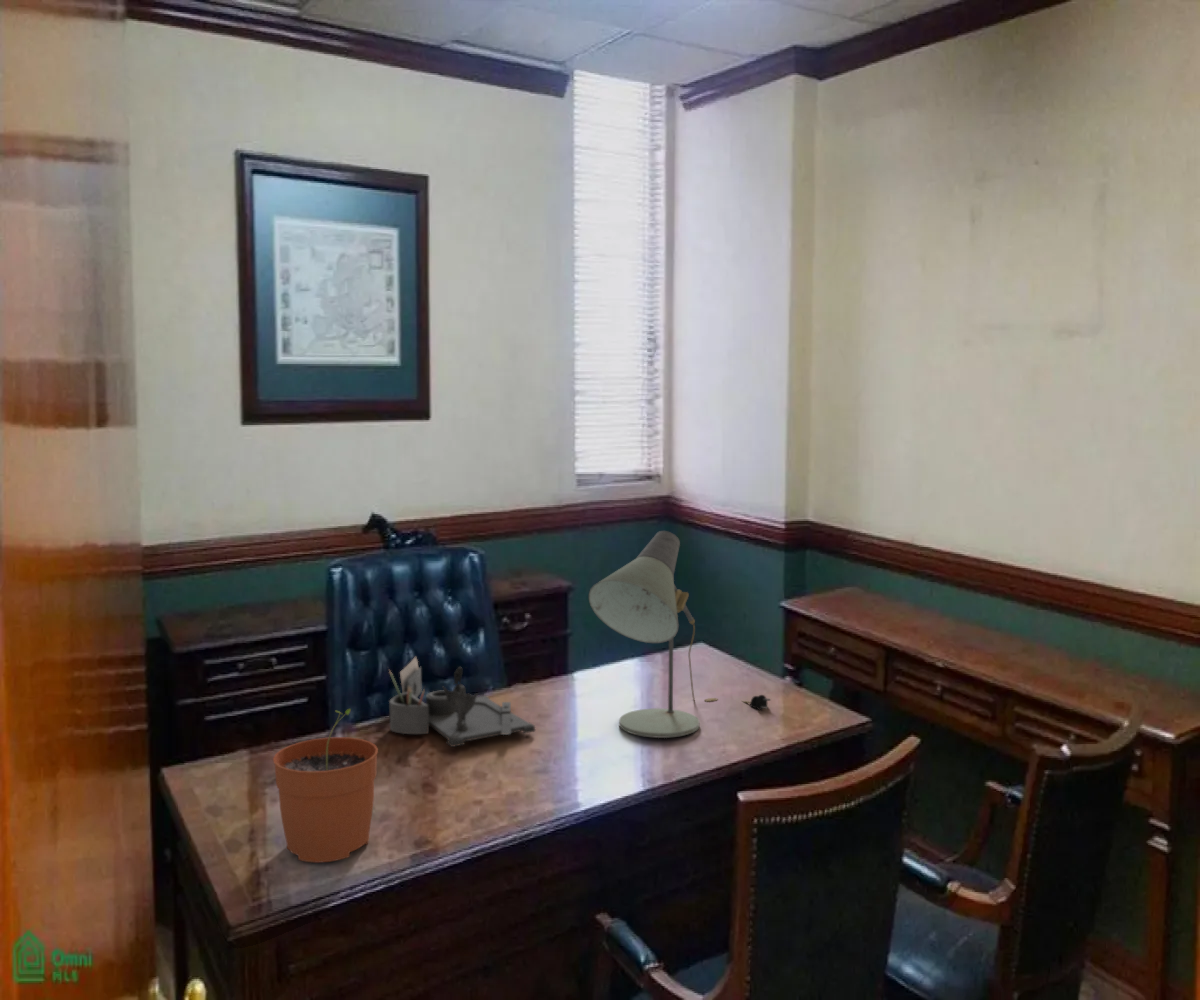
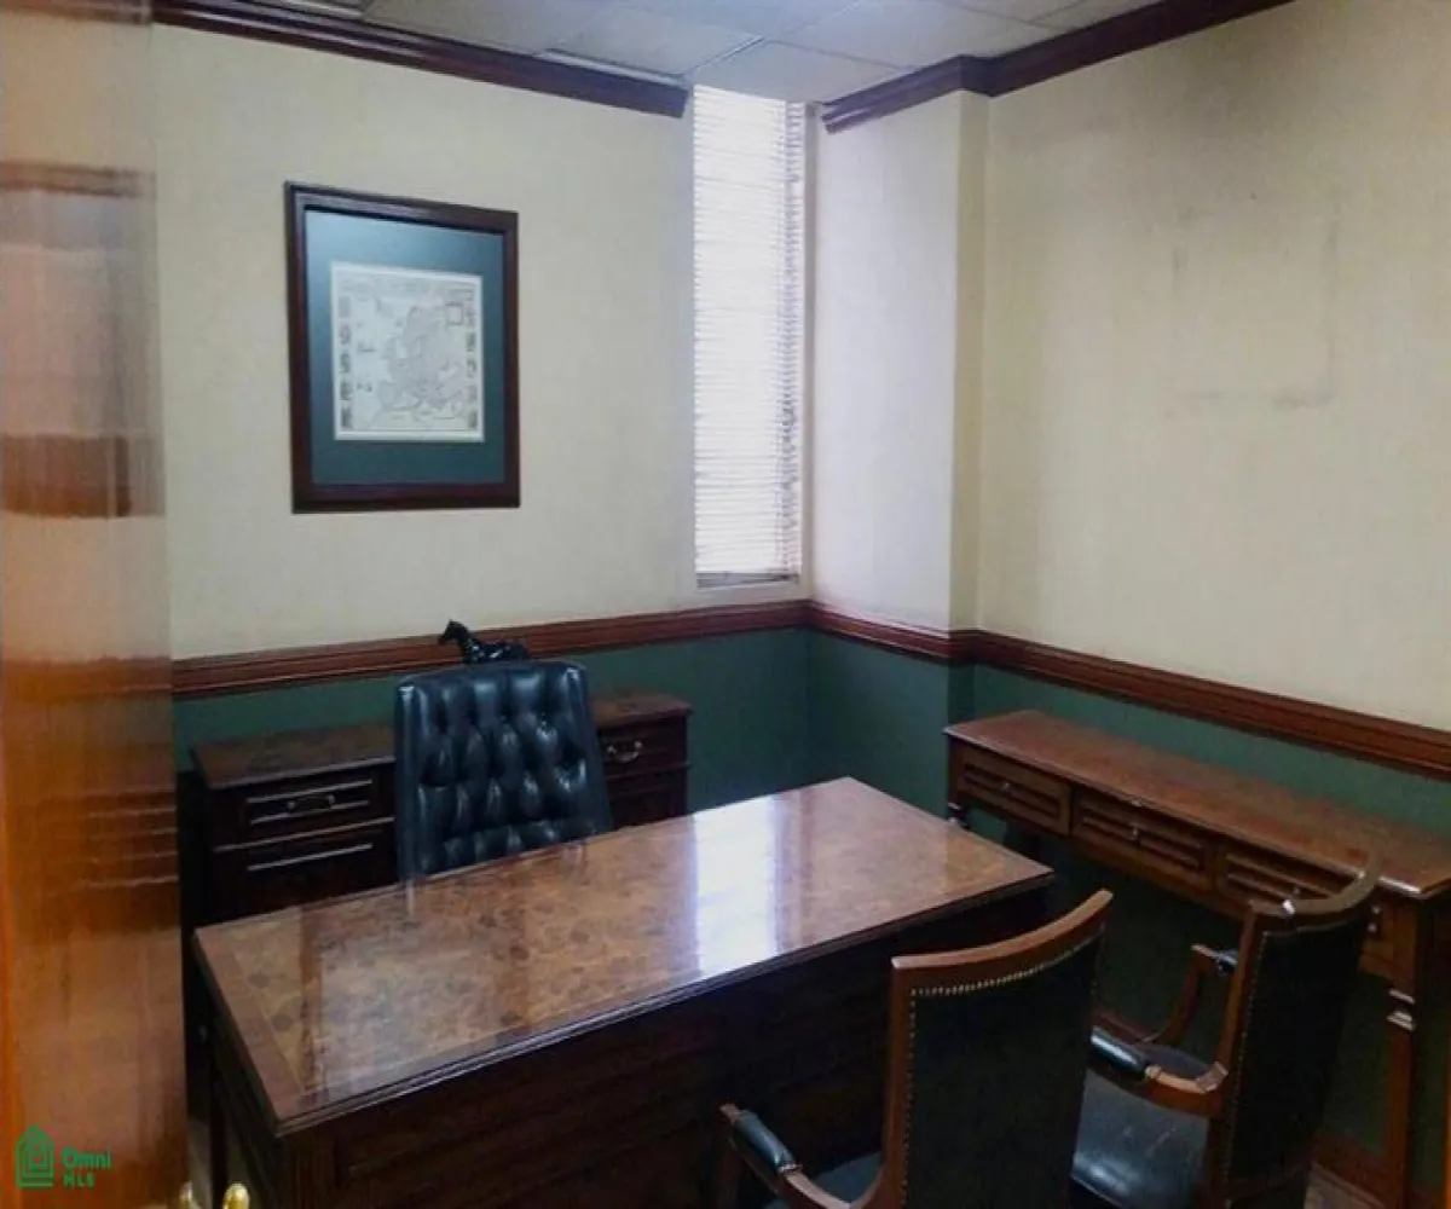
- desk lamp [588,530,772,739]
- desk organizer [387,656,537,748]
- plant pot [272,708,379,864]
